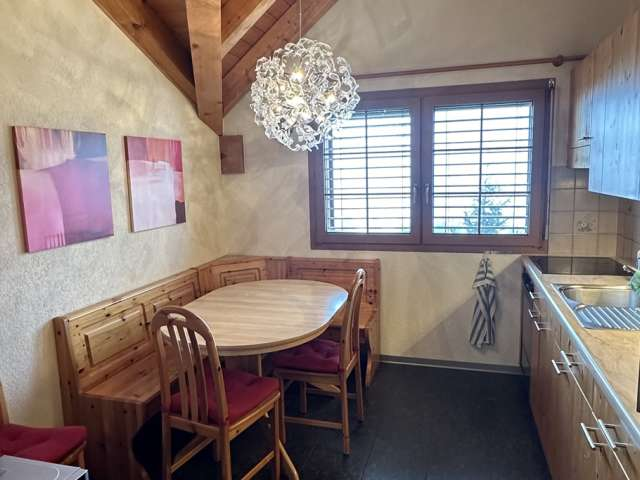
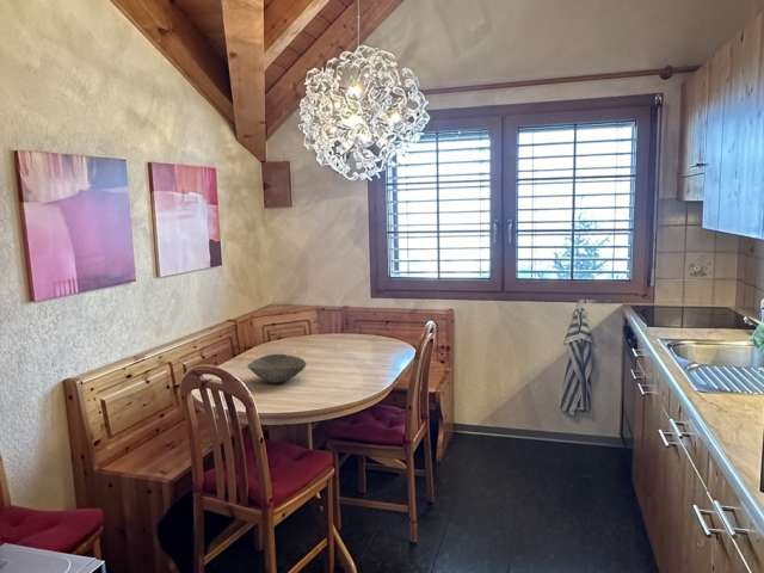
+ bowl [247,353,307,384]
